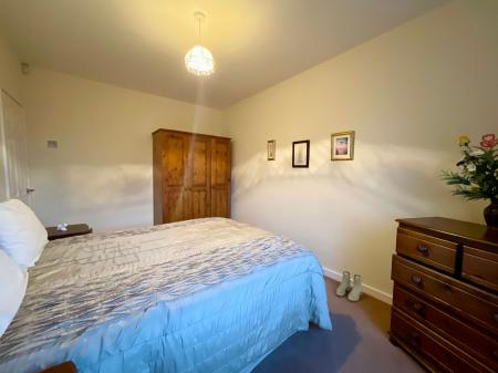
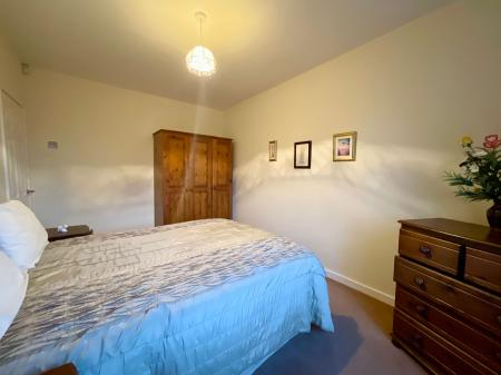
- boots [335,270,363,302]
